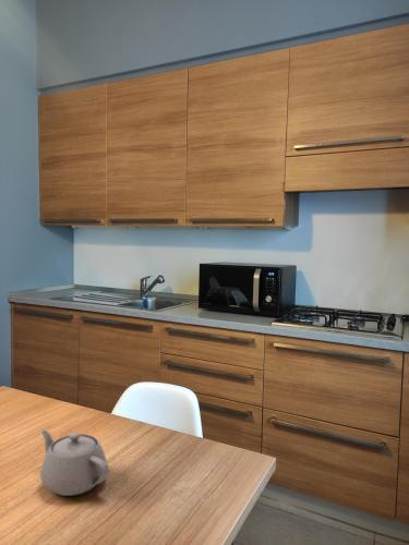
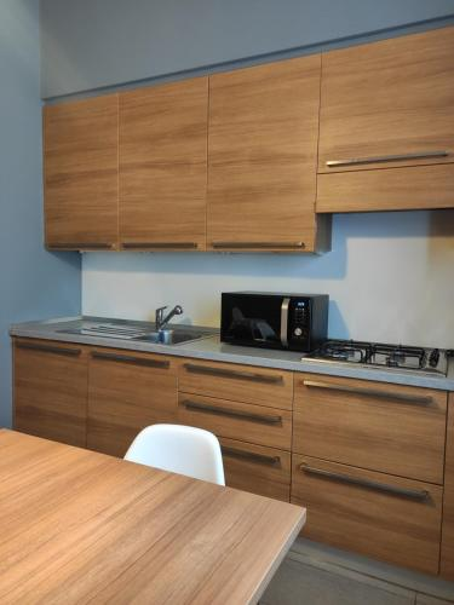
- teapot [39,428,110,497]
